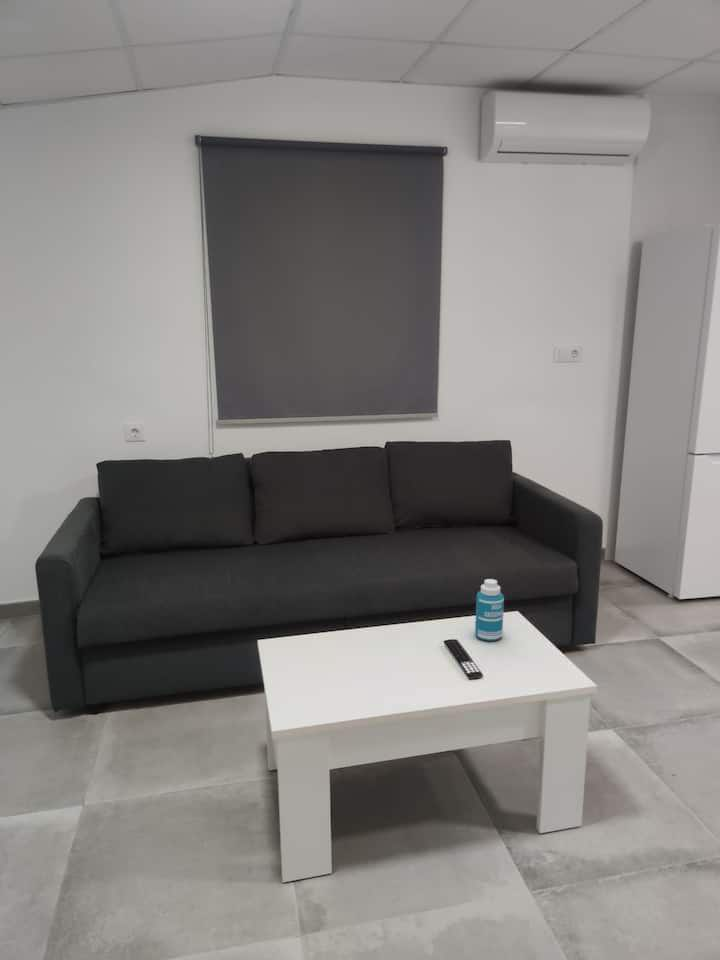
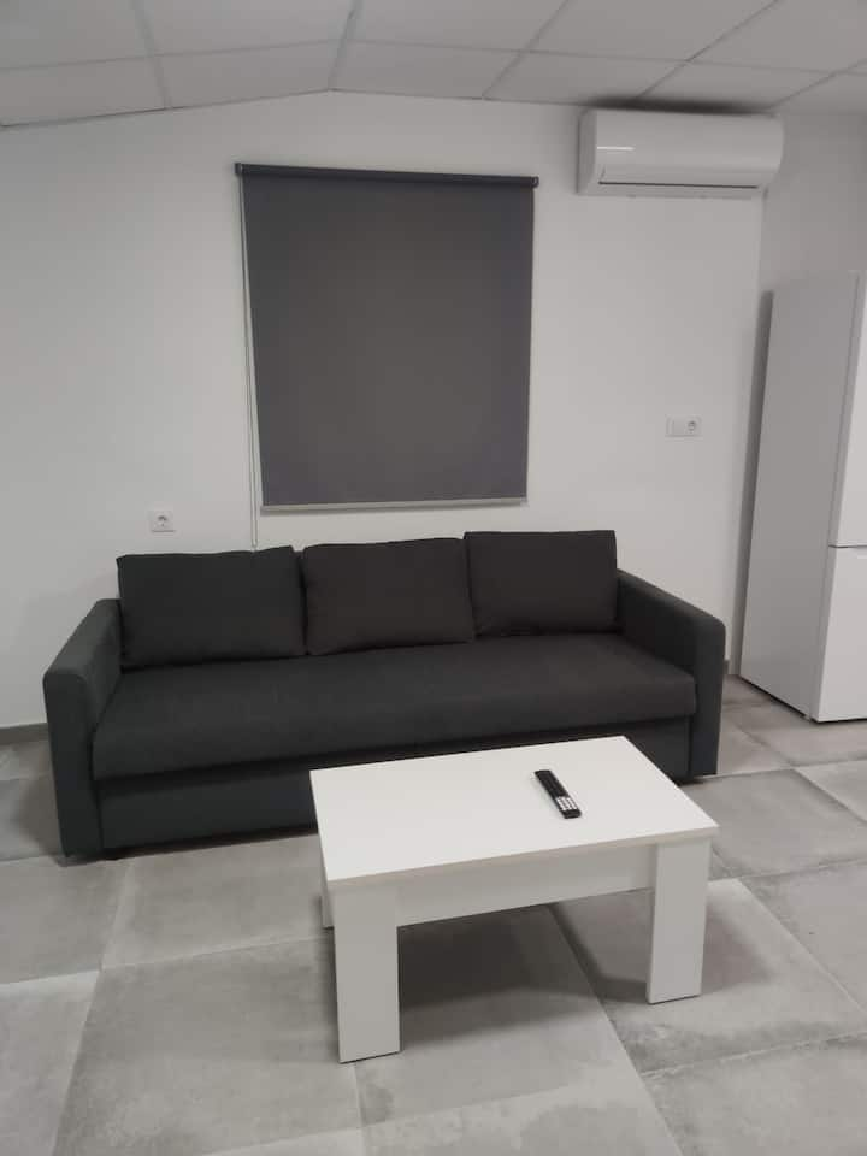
- bottle [474,578,505,642]
